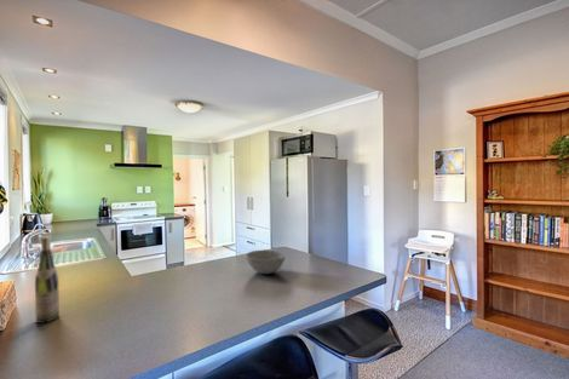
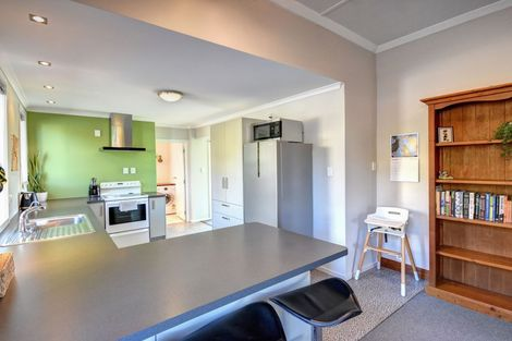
- bowl [245,248,286,275]
- wine bottle [34,235,61,325]
